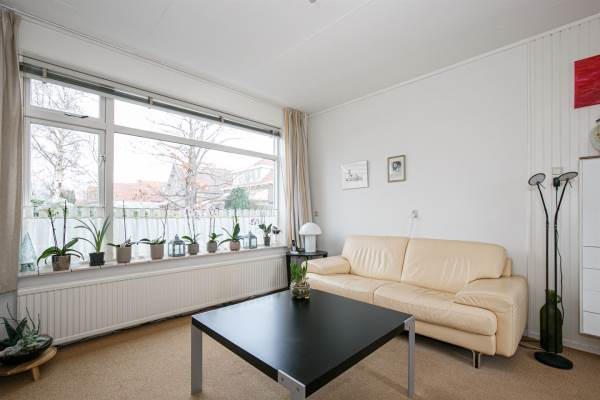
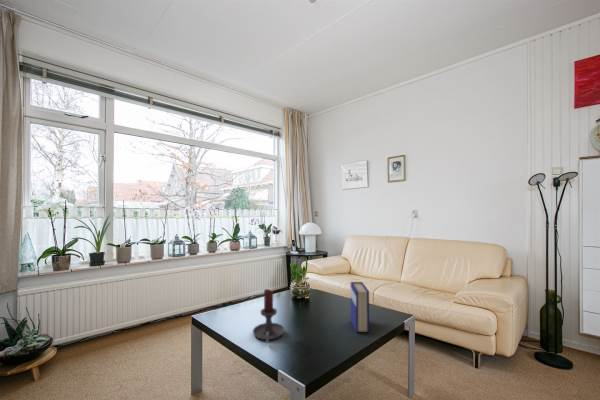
+ candle holder [252,288,286,344]
+ hardback book [350,281,370,334]
